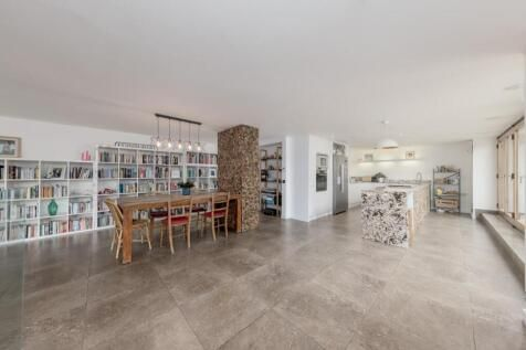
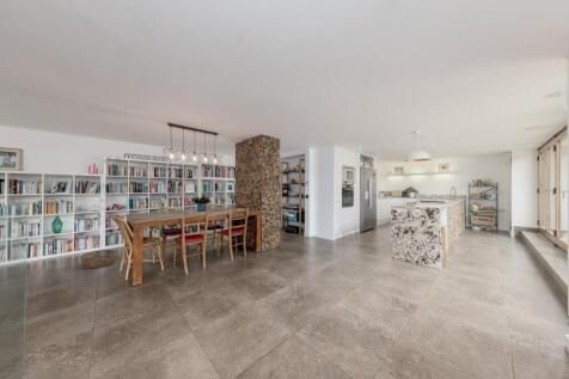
+ basket [79,249,116,270]
